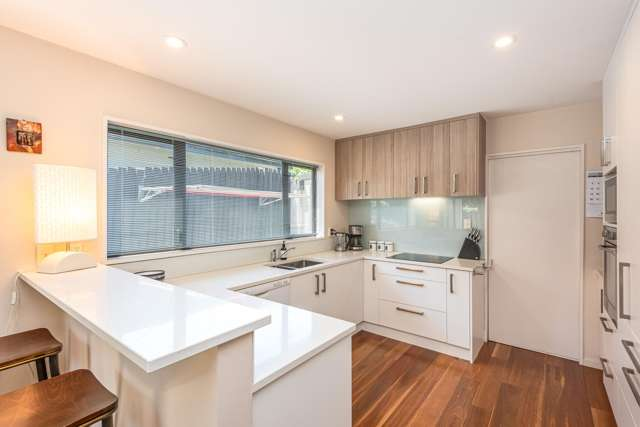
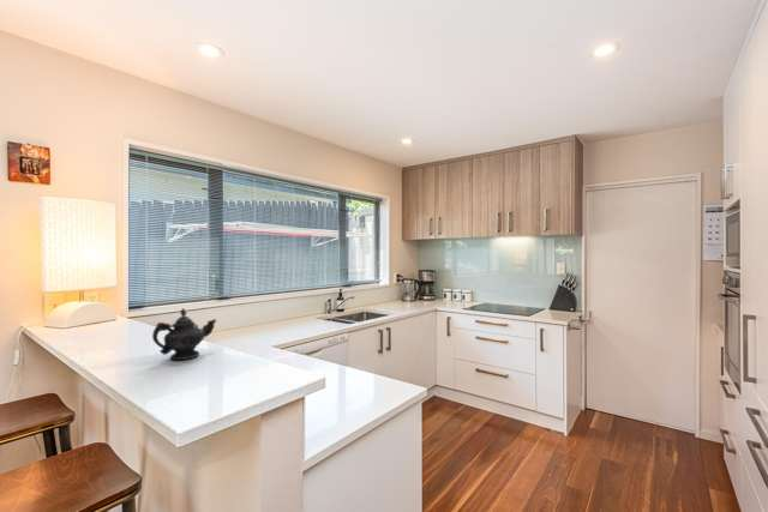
+ teapot [151,307,217,361]
